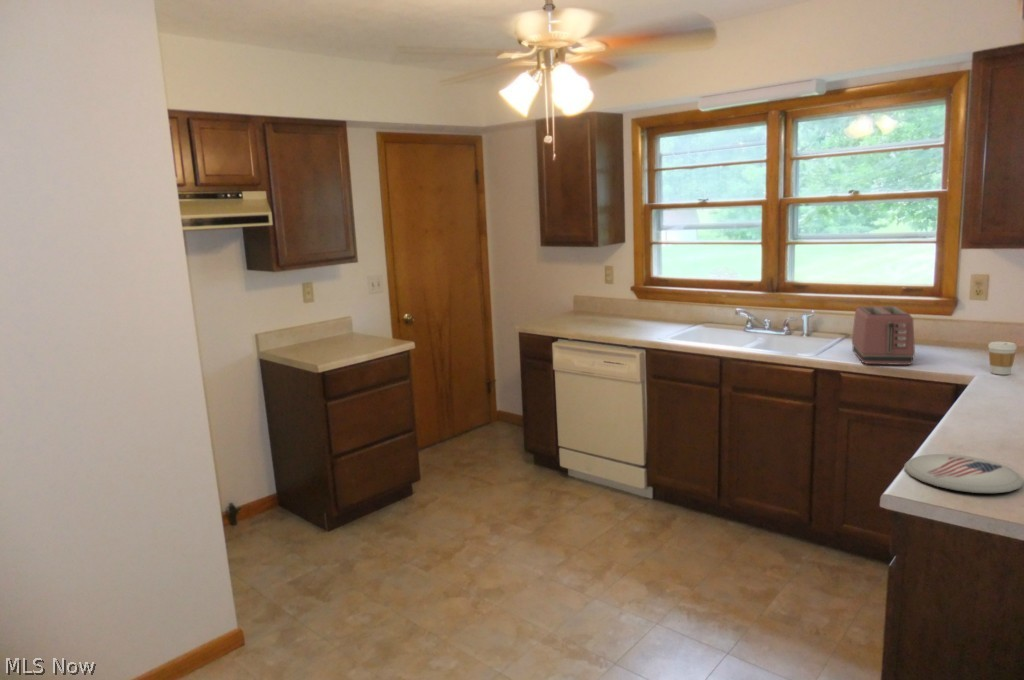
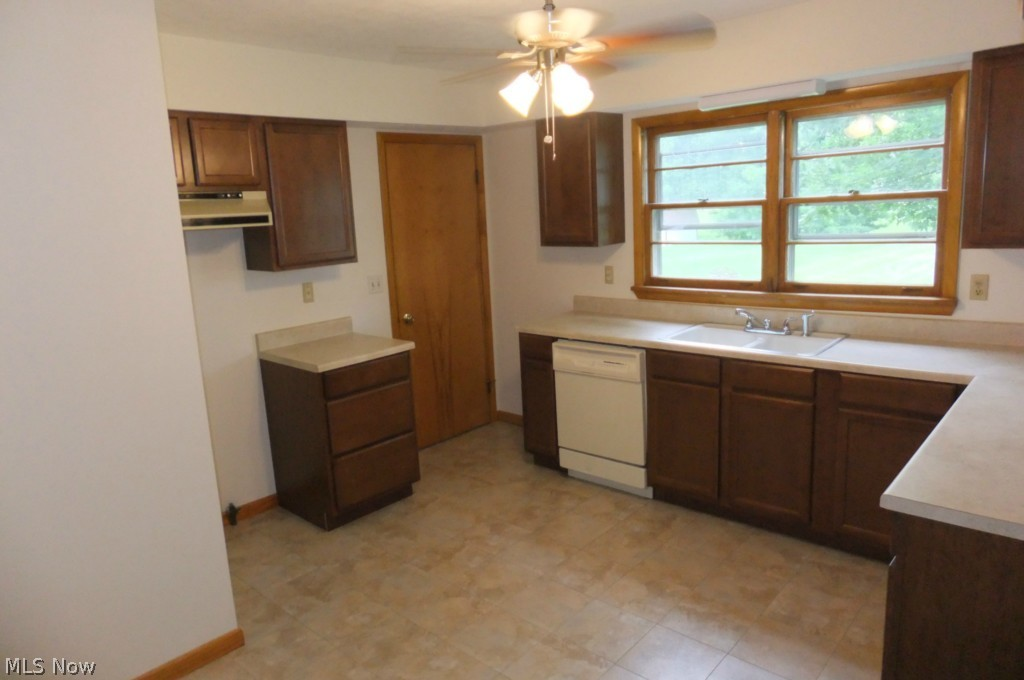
- toaster [851,305,916,366]
- coffee cup [987,341,1018,376]
- plate [903,453,1024,494]
